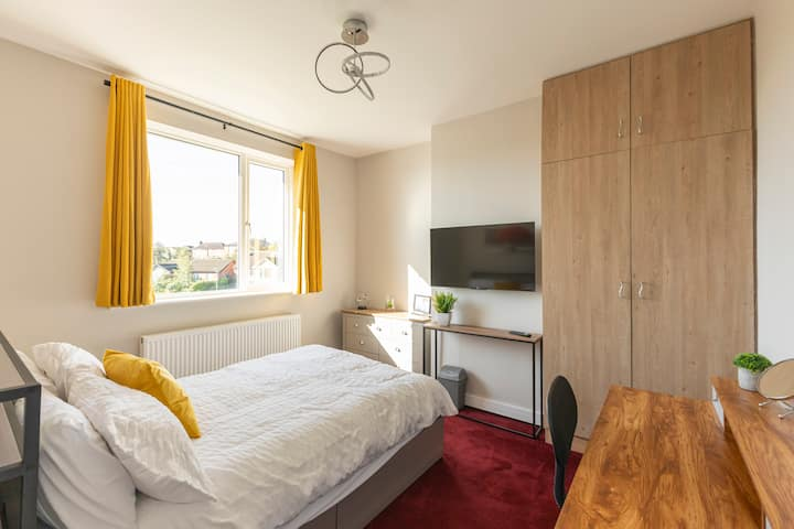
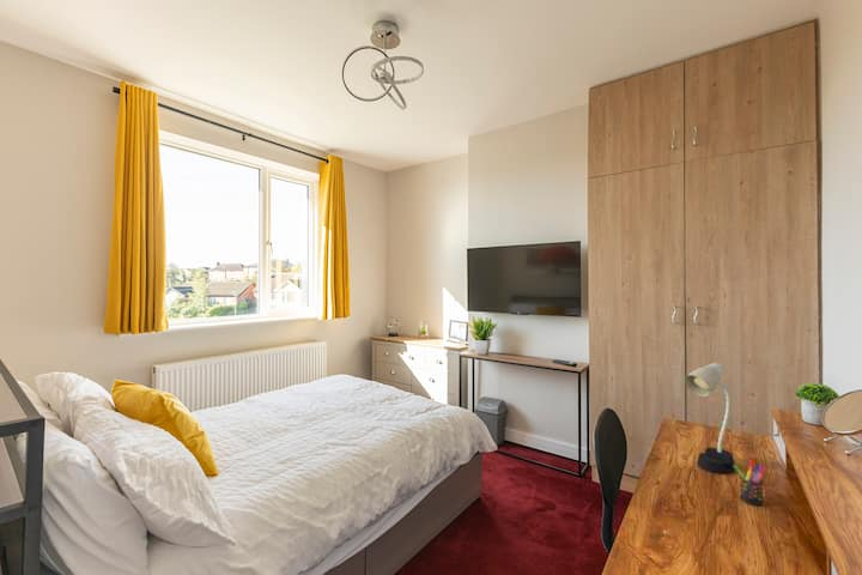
+ desk lamp [684,362,736,474]
+ pen holder [734,458,766,507]
